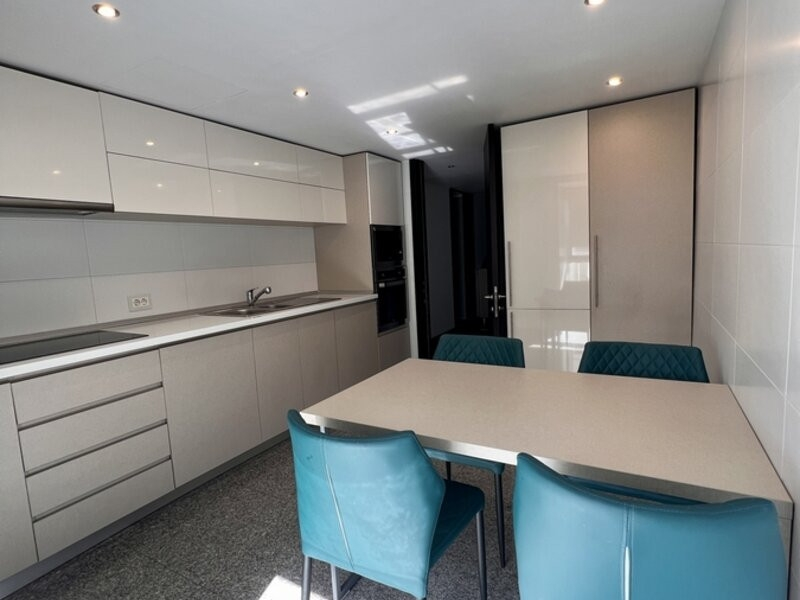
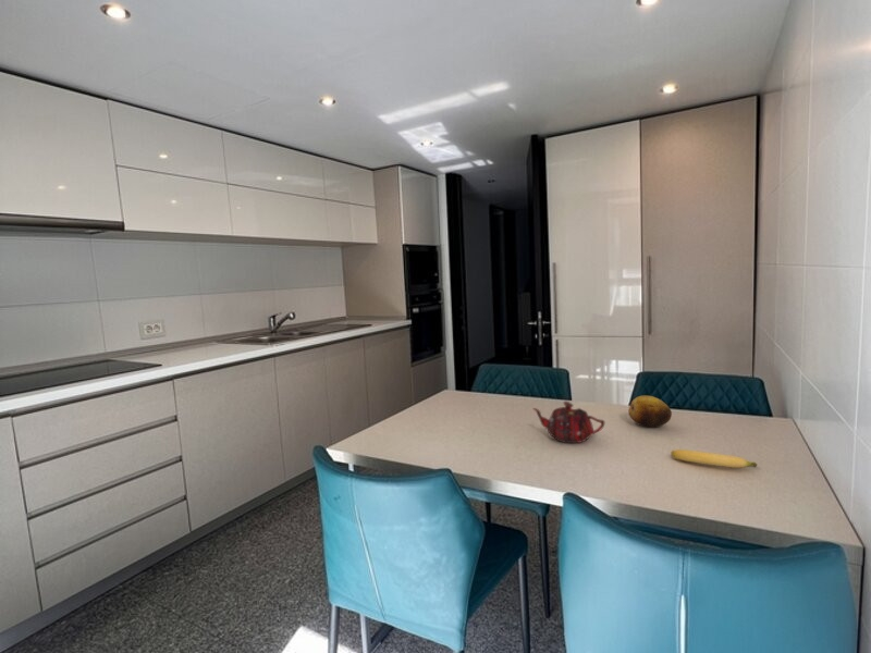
+ banana [670,448,758,469]
+ fruit [627,394,673,428]
+ teapot [531,401,605,444]
